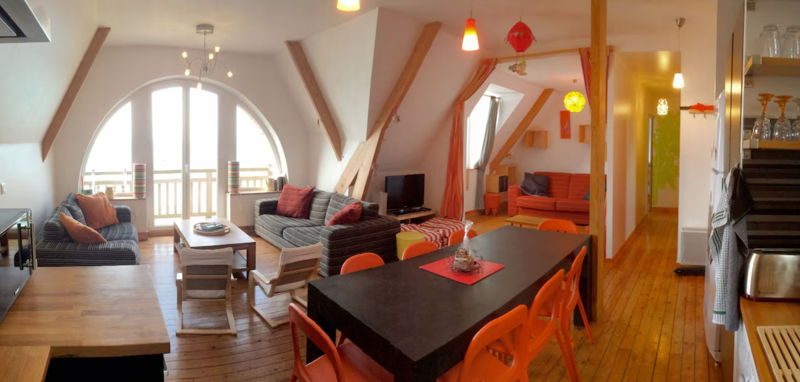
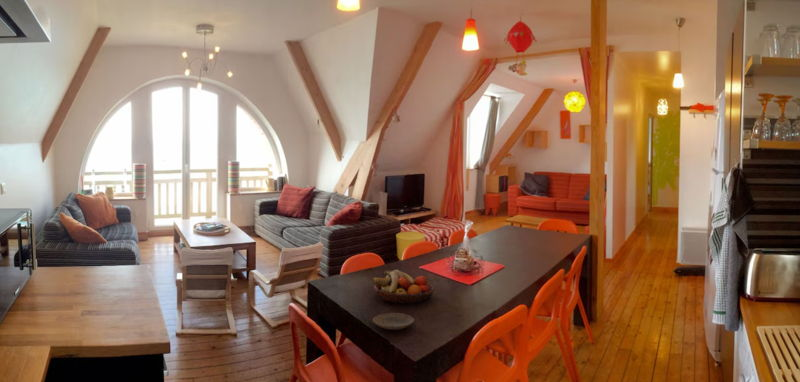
+ fruit bowl [371,269,435,304]
+ plate [372,312,415,331]
